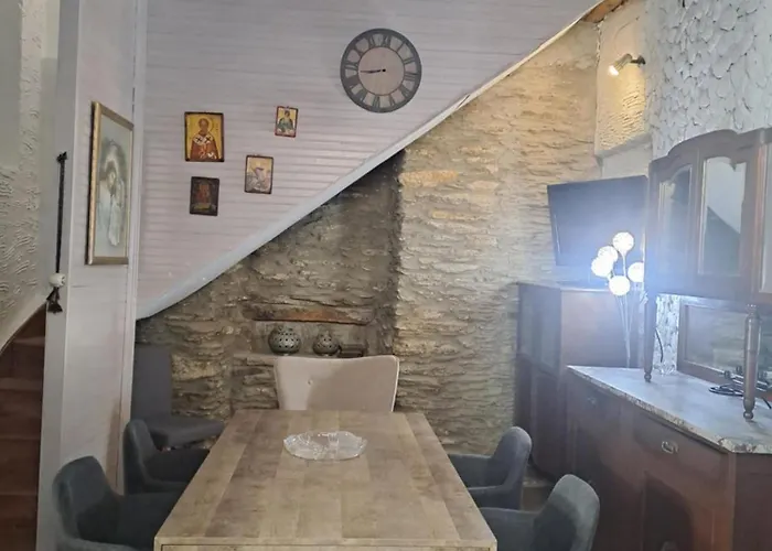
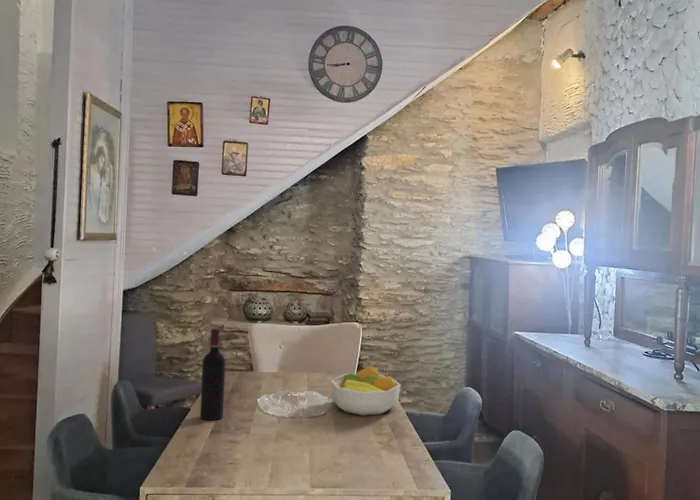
+ wine bottle [199,327,226,421]
+ fruit bowl [330,365,402,417]
